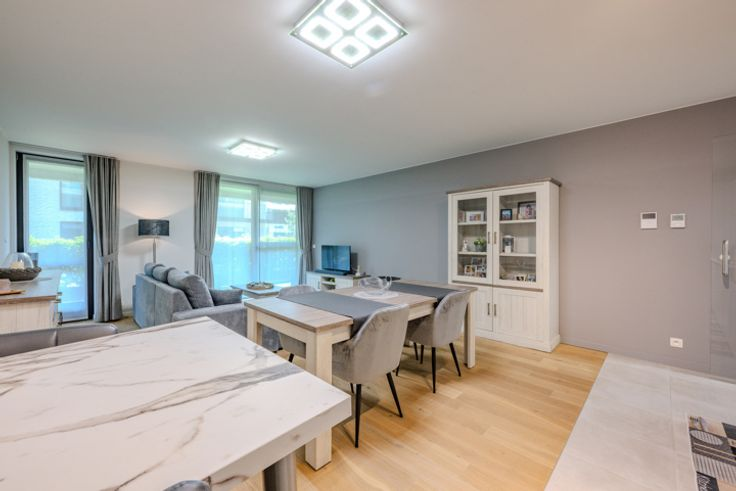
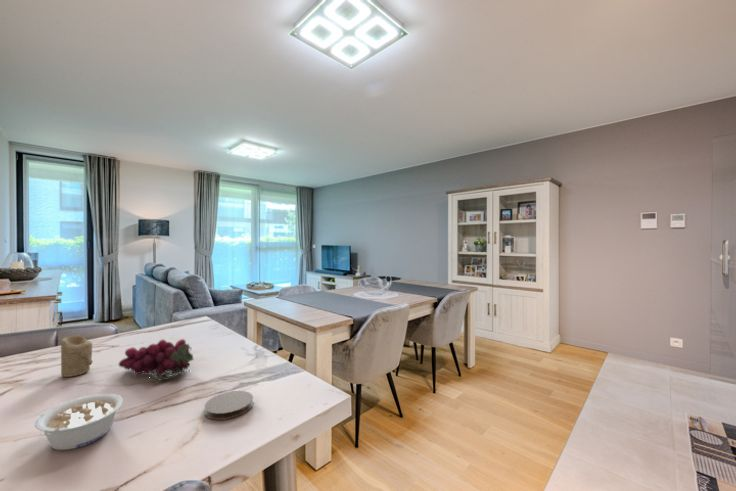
+ legume [34,393,124,451]
+ candle [60,334,94,378]
+ coaster [204,390,254,421]
+ grapes [118,338,195,383]
